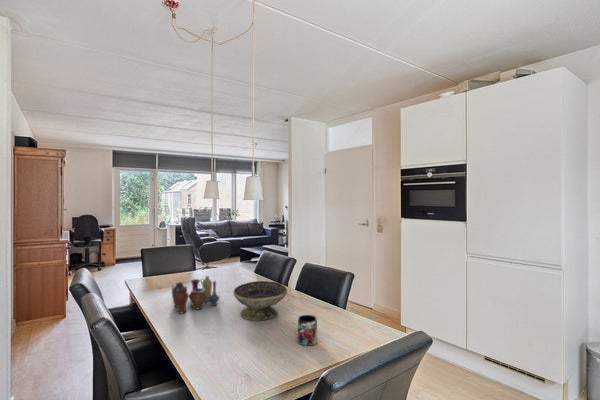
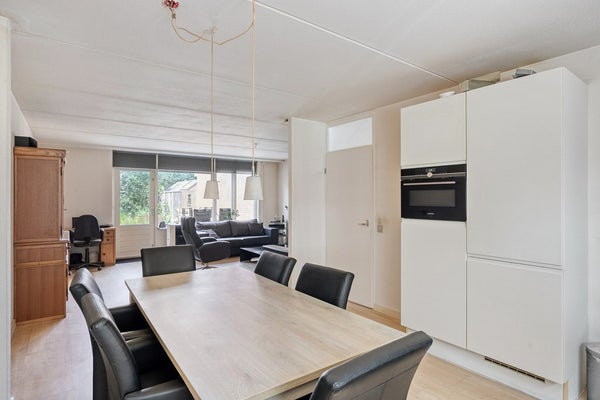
- decorative bowl [232,280,288,321]
- mug [297,314,318,347]
- vase [171,275,221,315]
